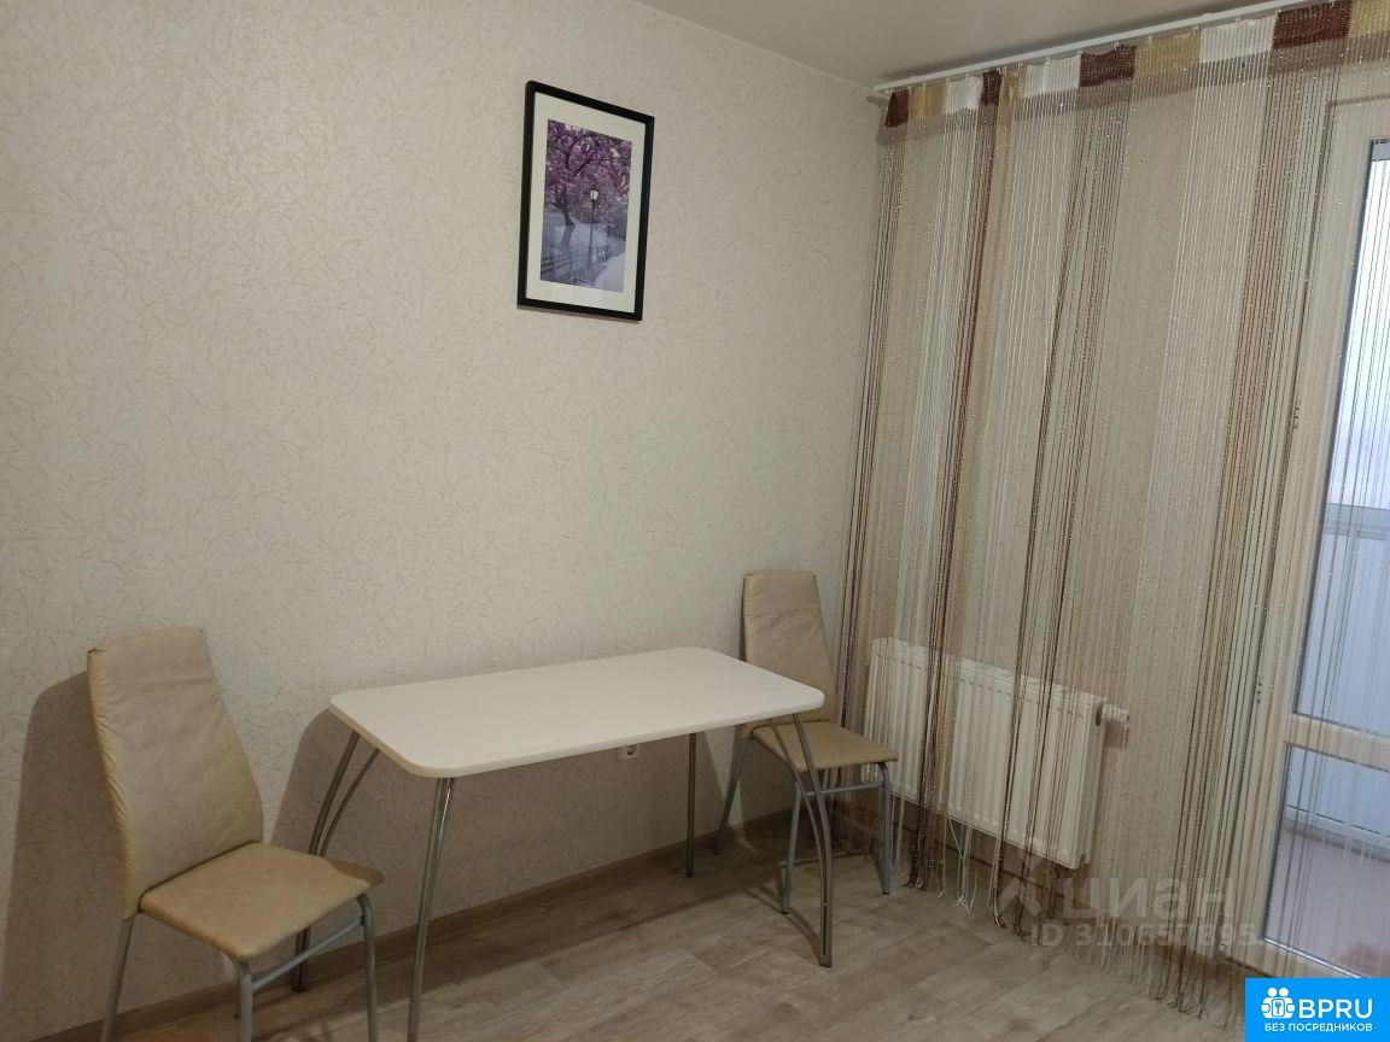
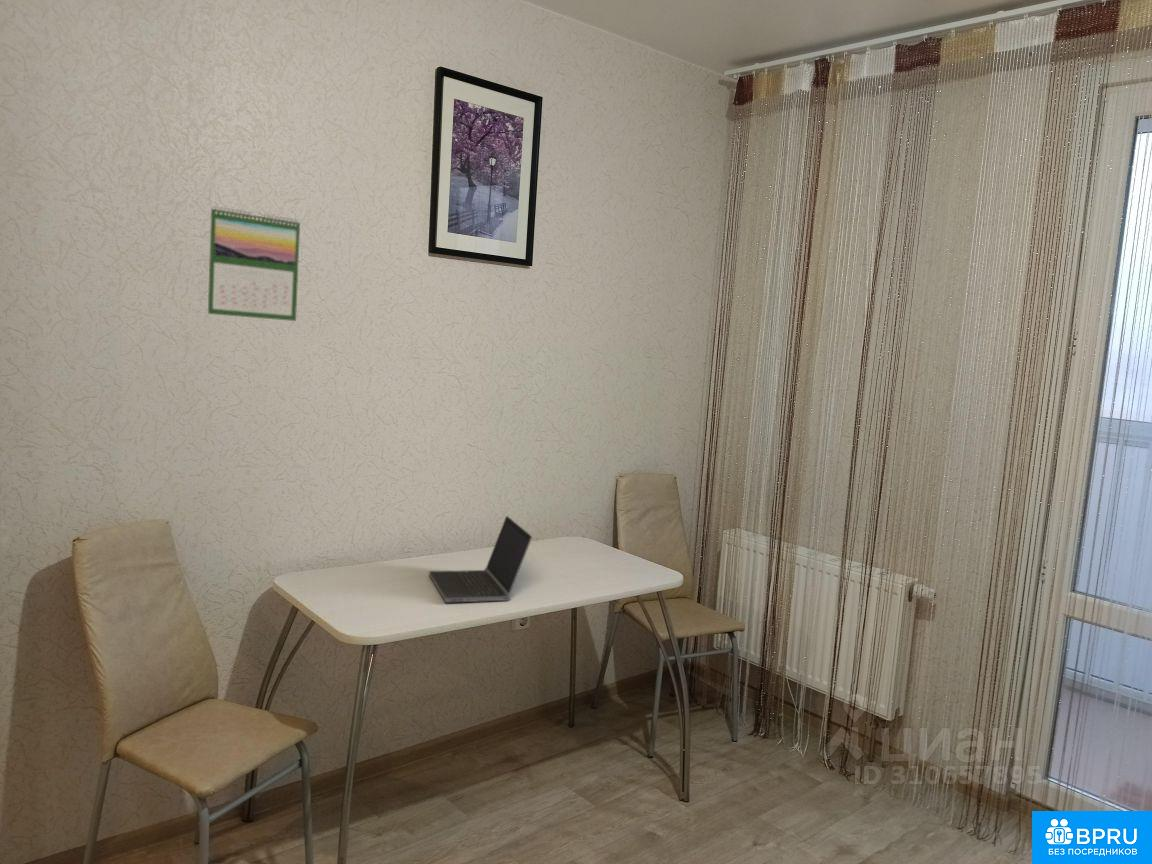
+ laptop computer [428,515,533,604]
+ calendar [207,205,301,322]
